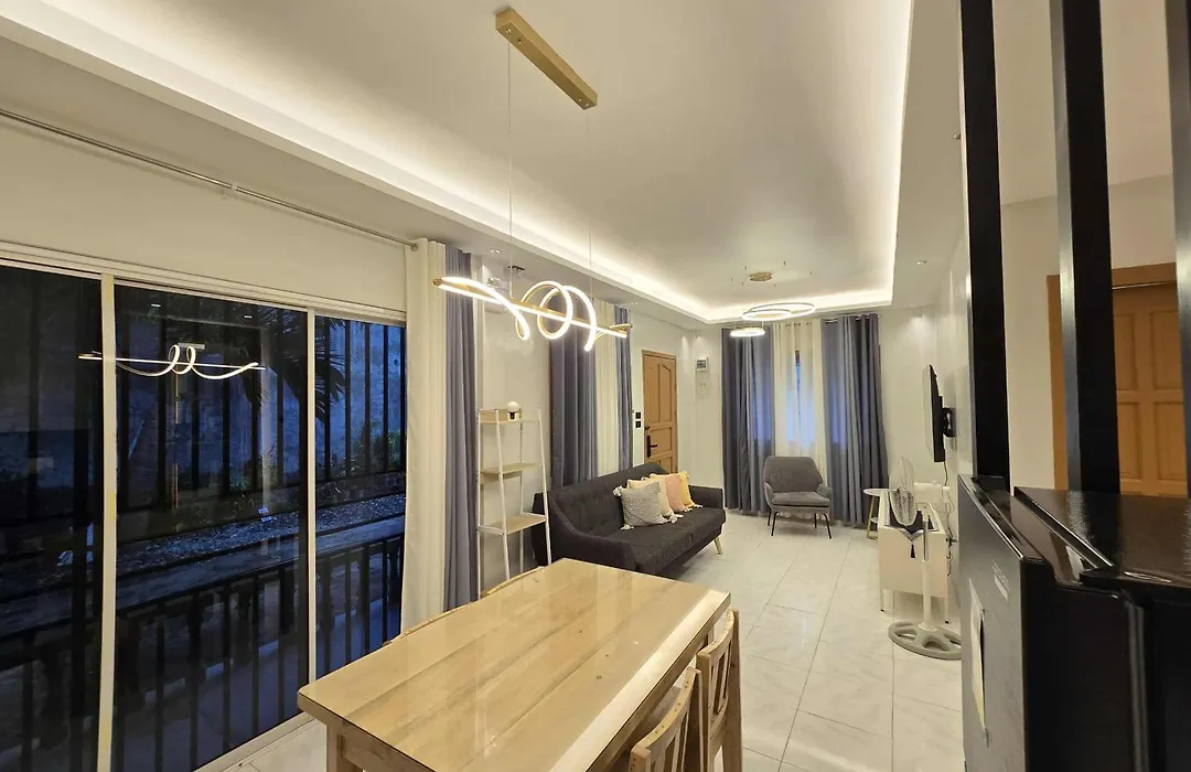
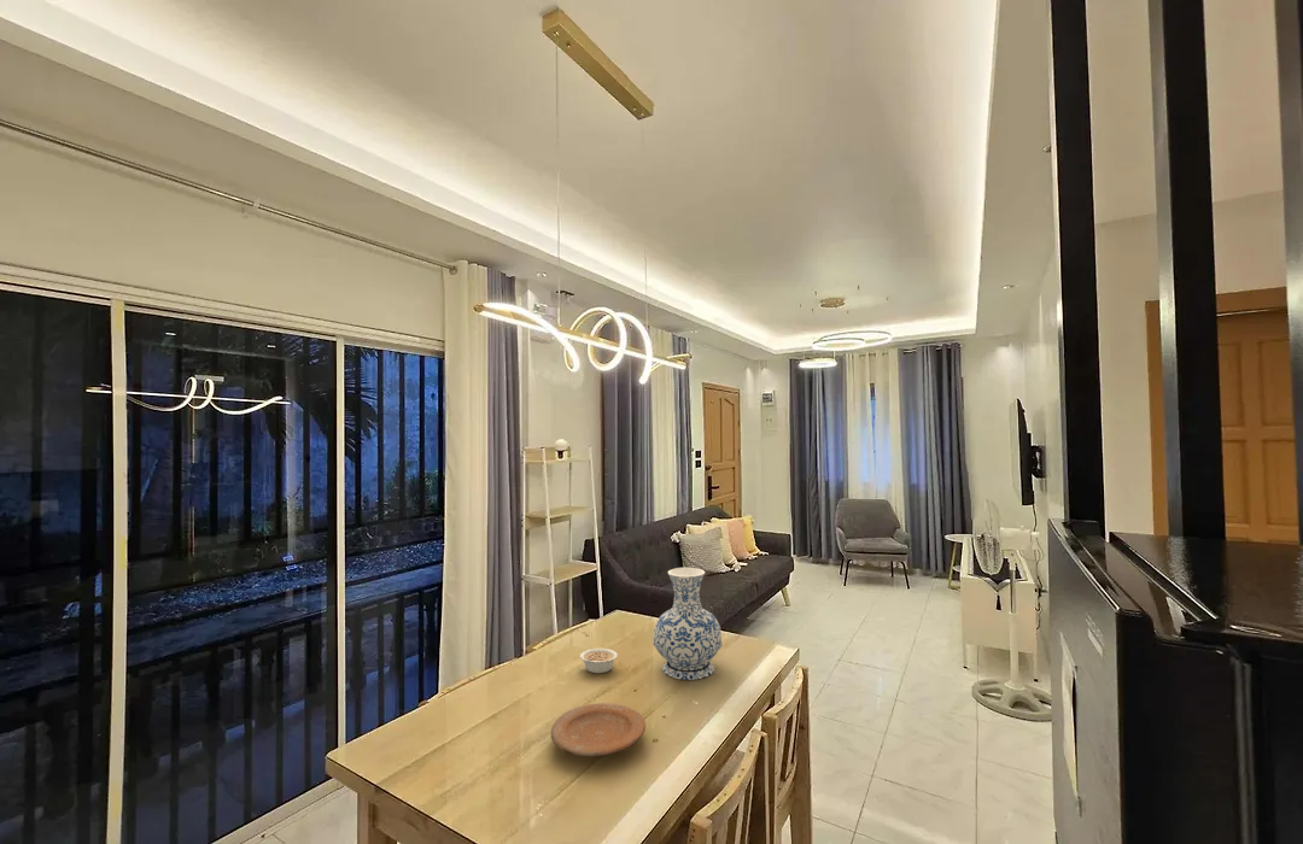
+ plate [550,702,647,757]
+ vase [653,567,724,681]
+ legume [579,647,618,674]
